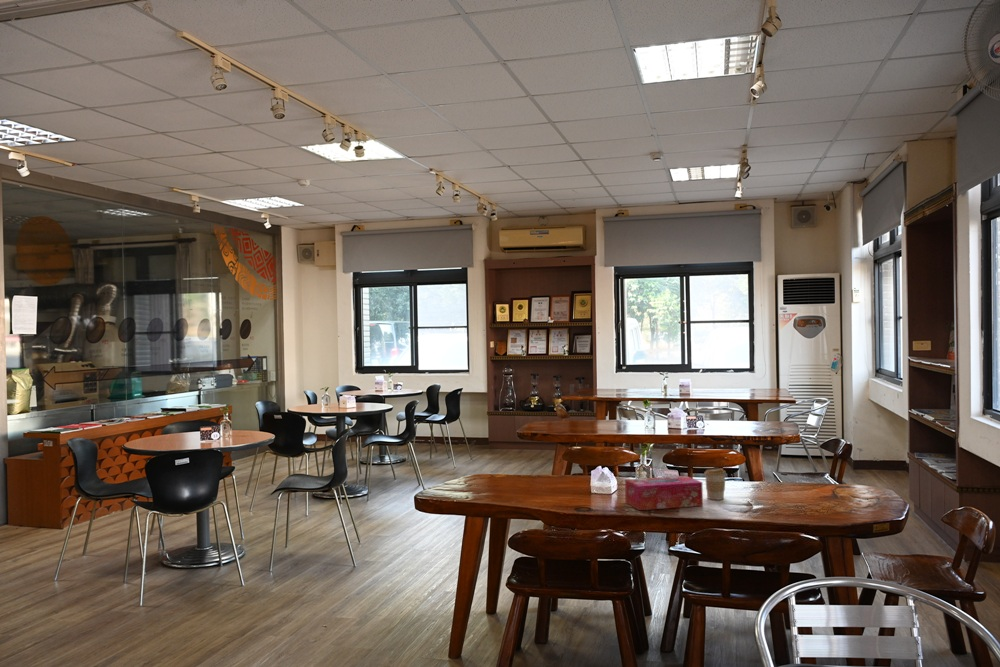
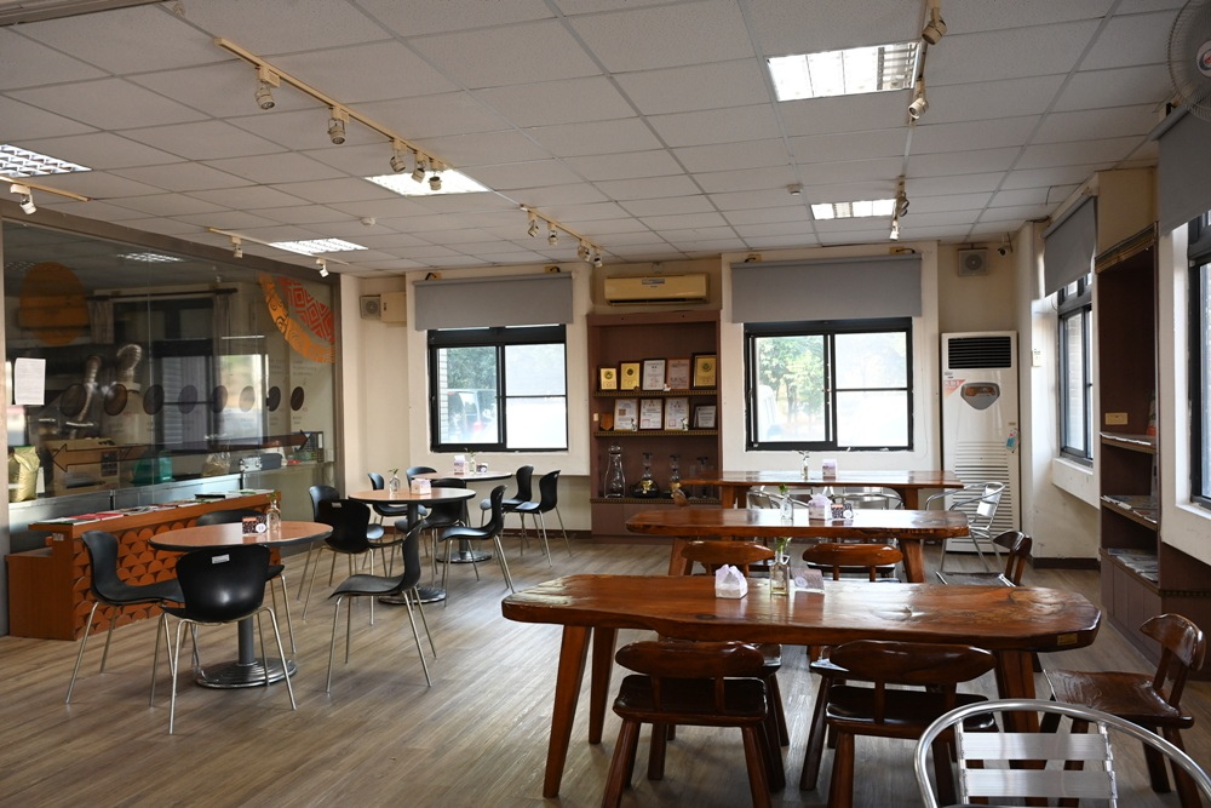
- tissue box [624,475,704,511]
- coffee cup [703,468,727,501]
